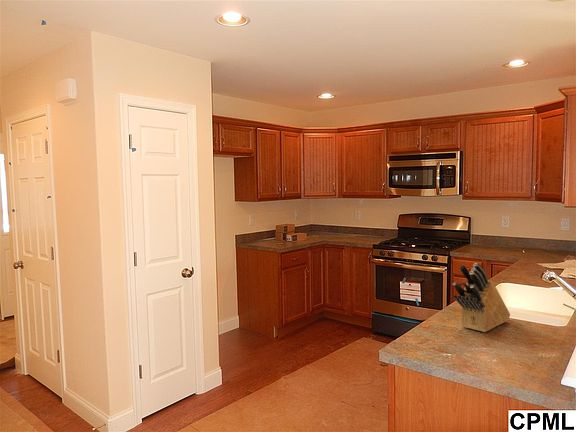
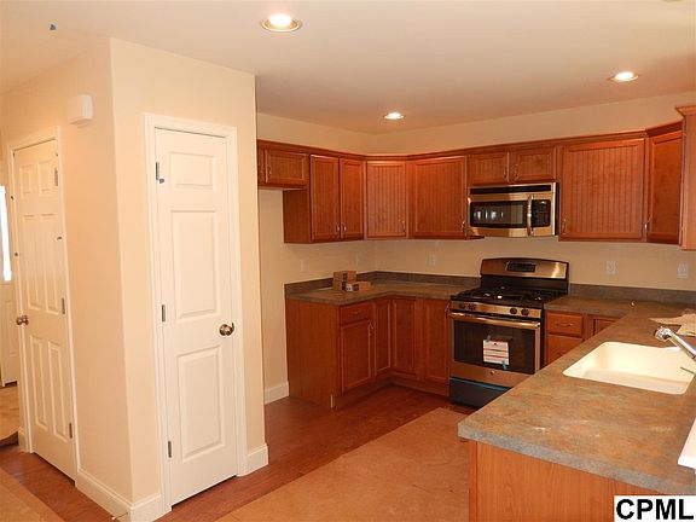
- knife block [452,262,511,333]
